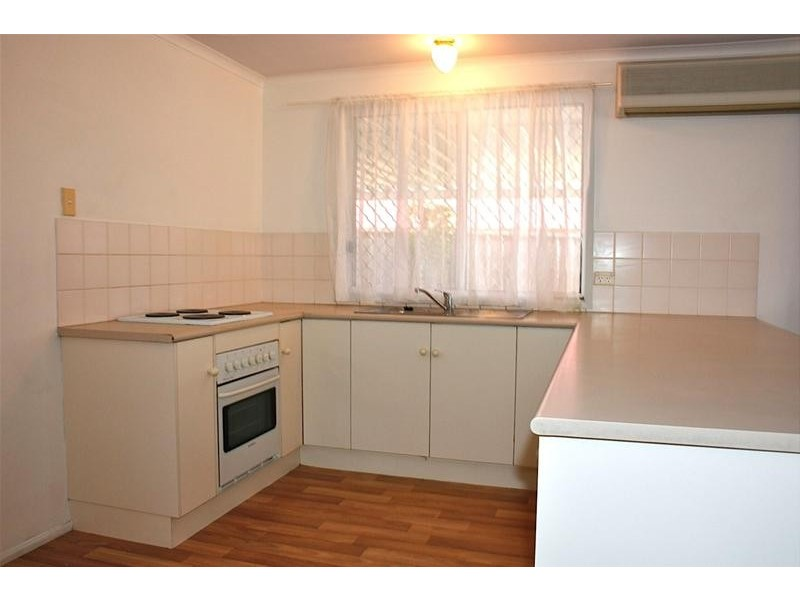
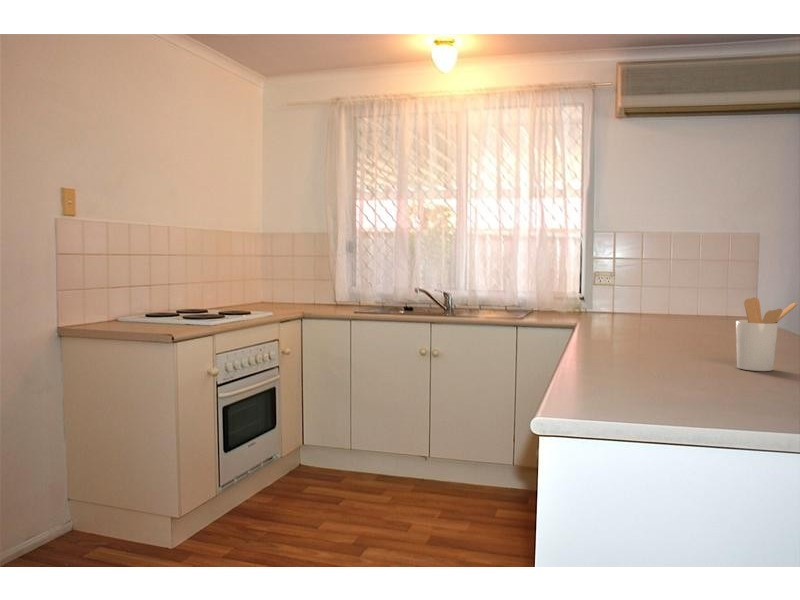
+ utensil holder [735,297,799,372]
